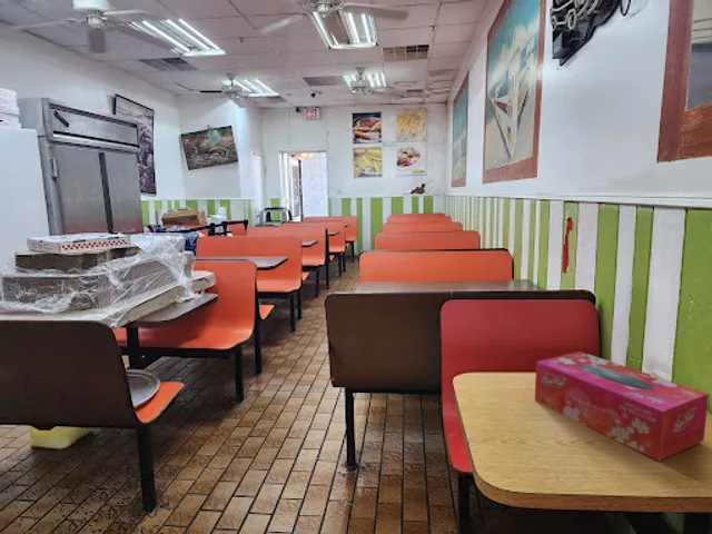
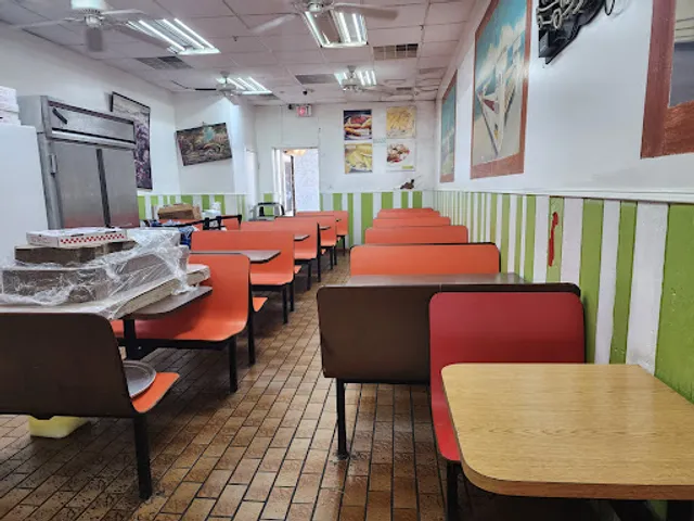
- tissue box [534,350,710,463]
